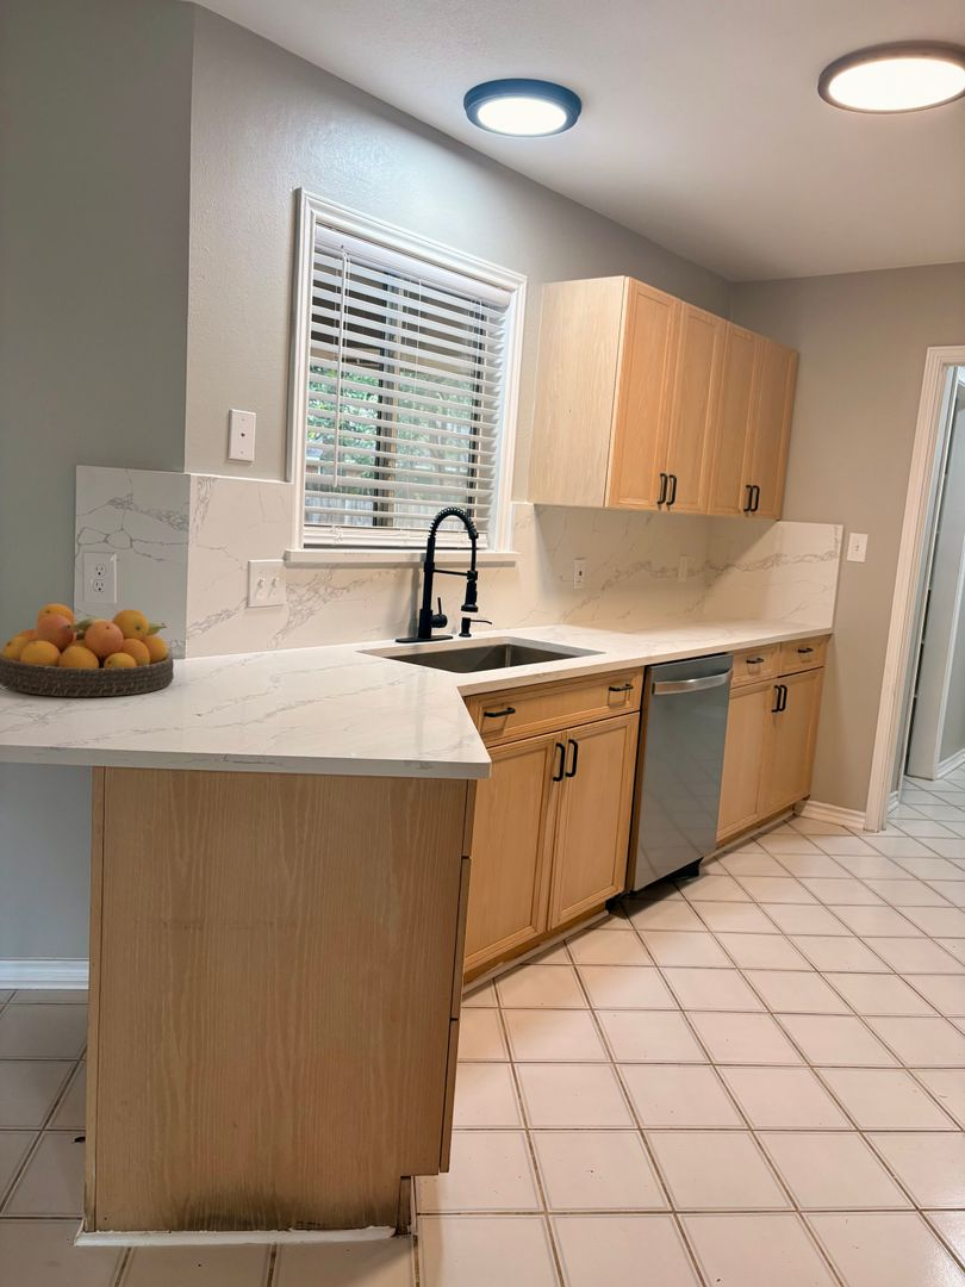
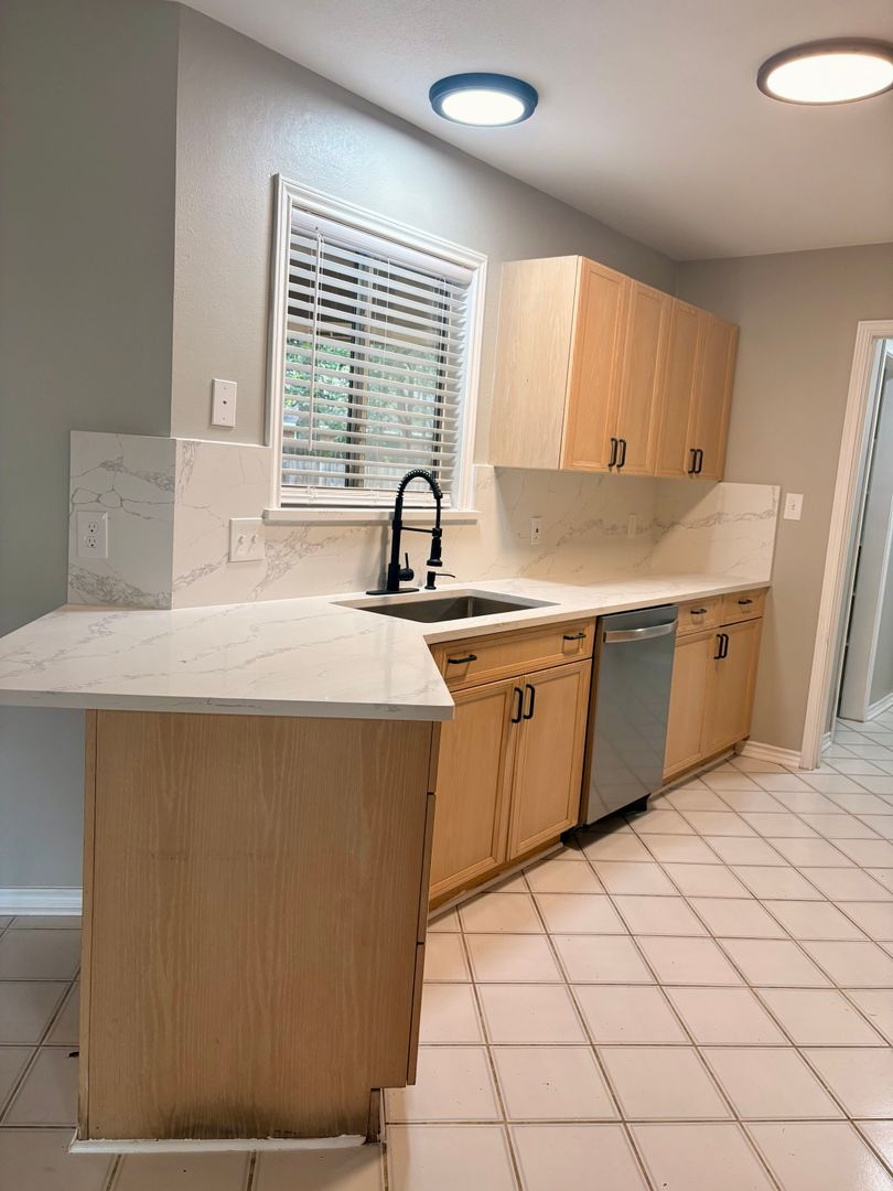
- fruit bowl [0,603,175,697]
